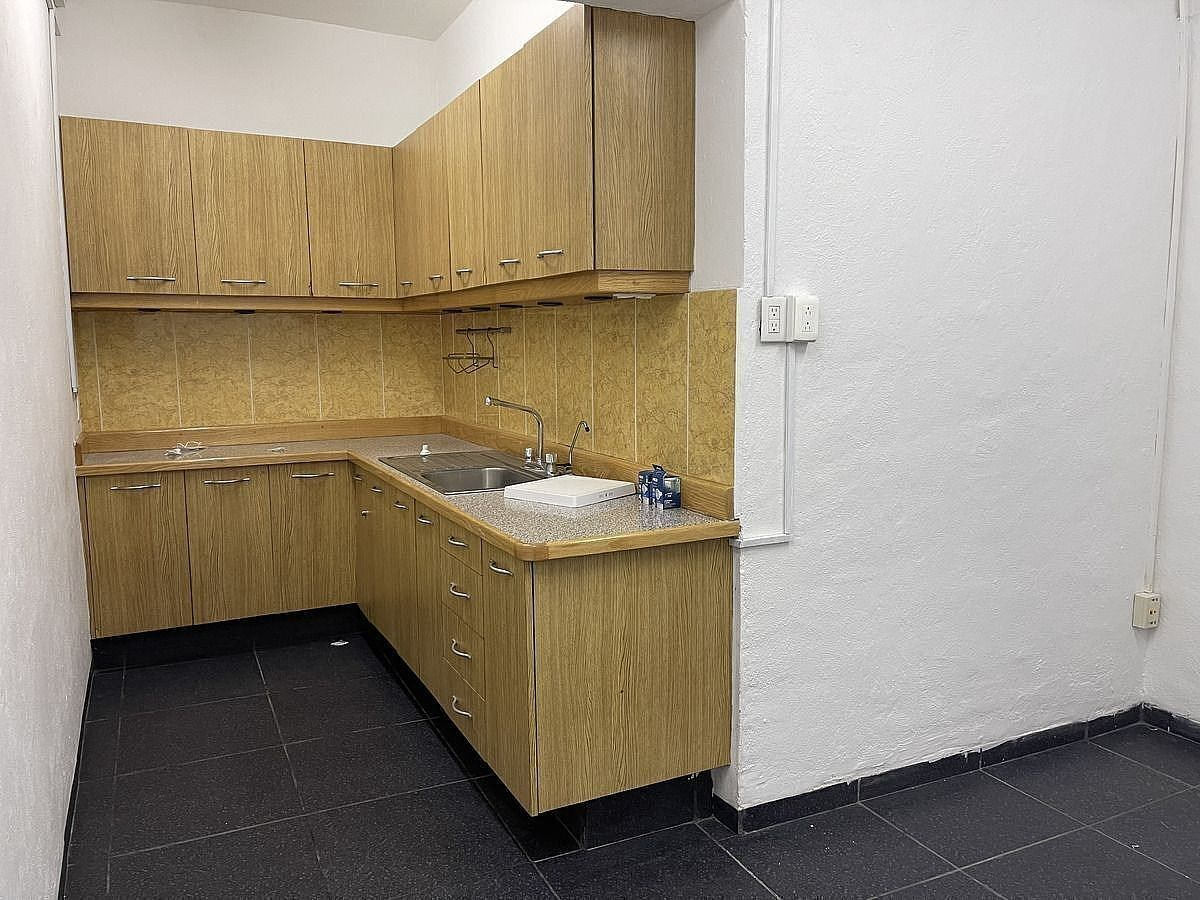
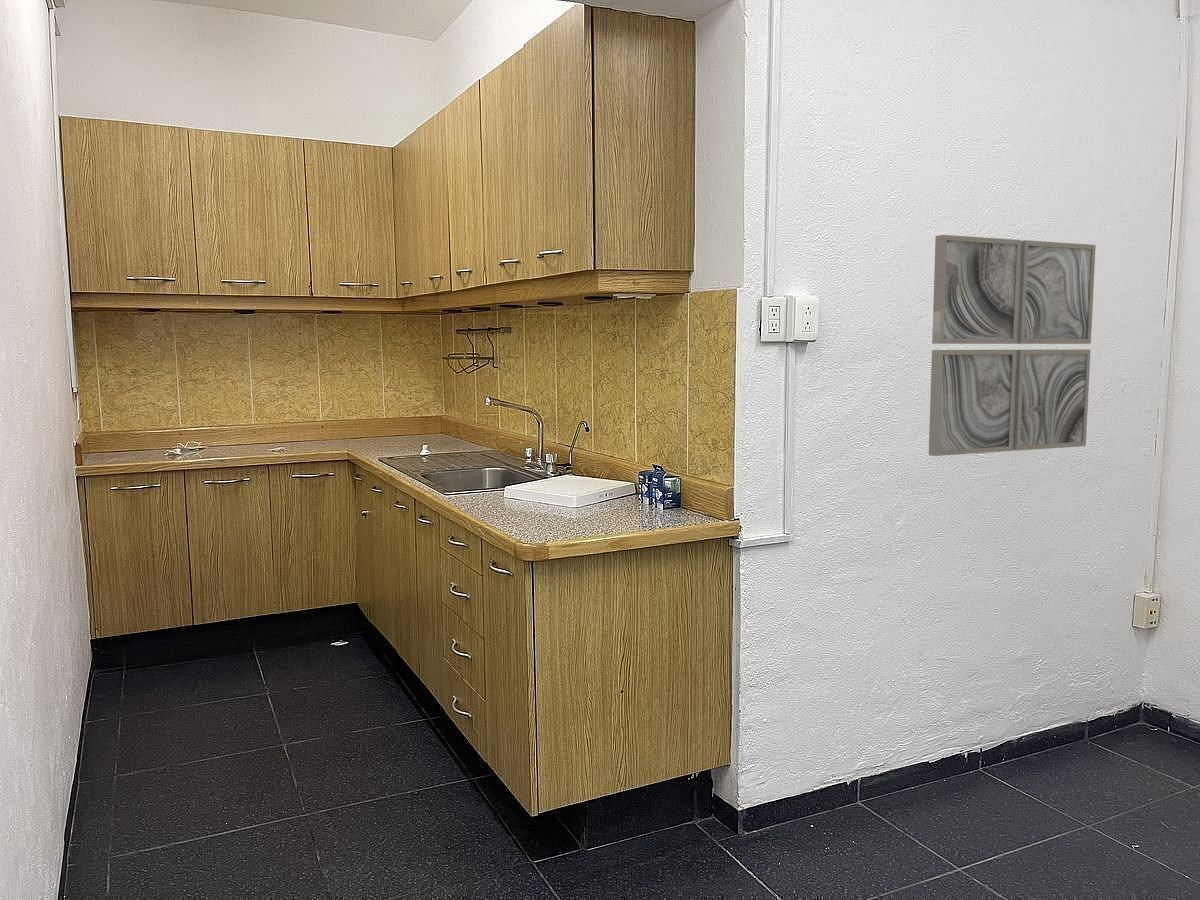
+ wall art [928,234,1097,457]
